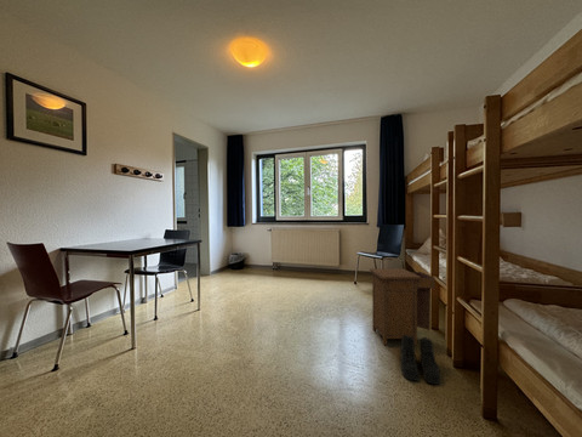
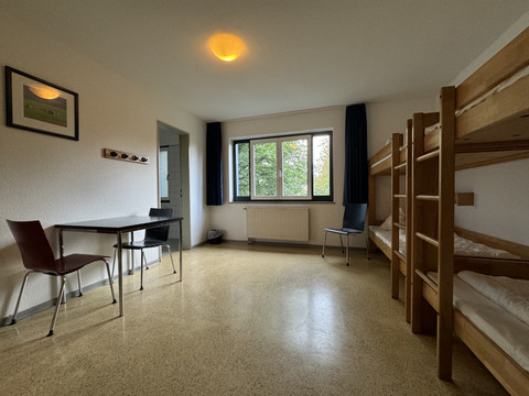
- boots [400,335,441,386]
- nightstand [369,267,436,346]
